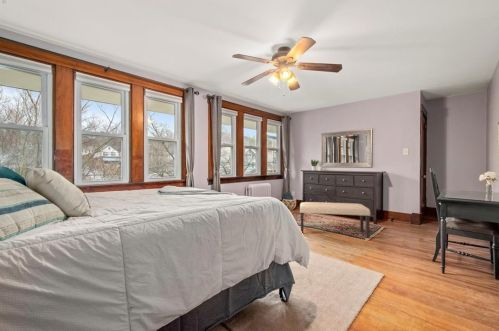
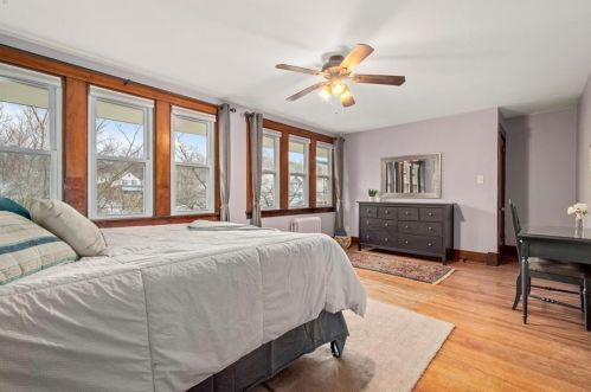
- bench [299,201,371,239]
